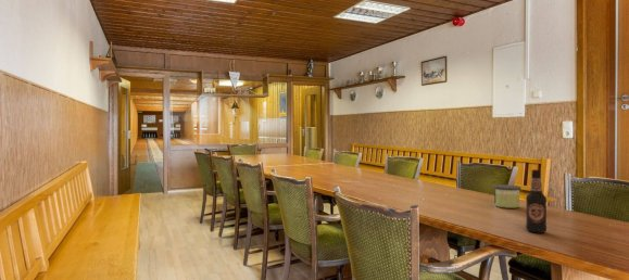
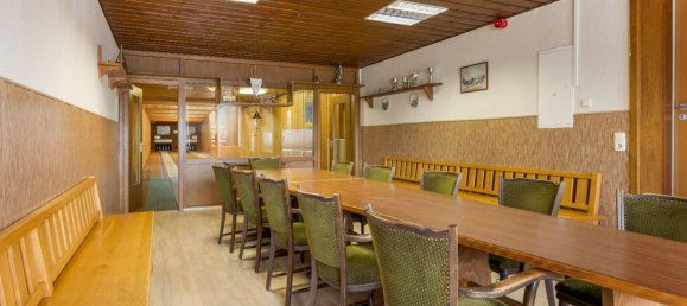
- candle [492,183,521,209]
- bottle [525,168,548,234]
